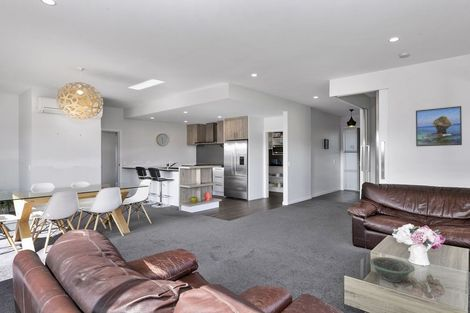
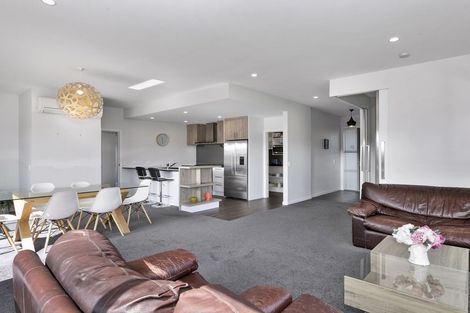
- decorative bowl [369,256,415,283]
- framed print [415,105,463,147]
